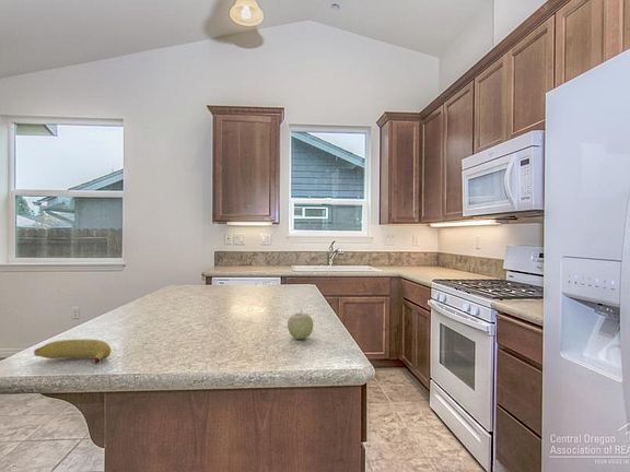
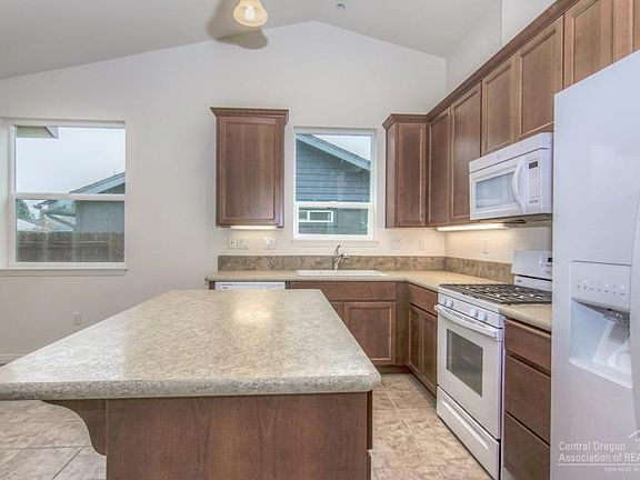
- banana [33,339,113,365]
- fruit [287,309,314,340]
